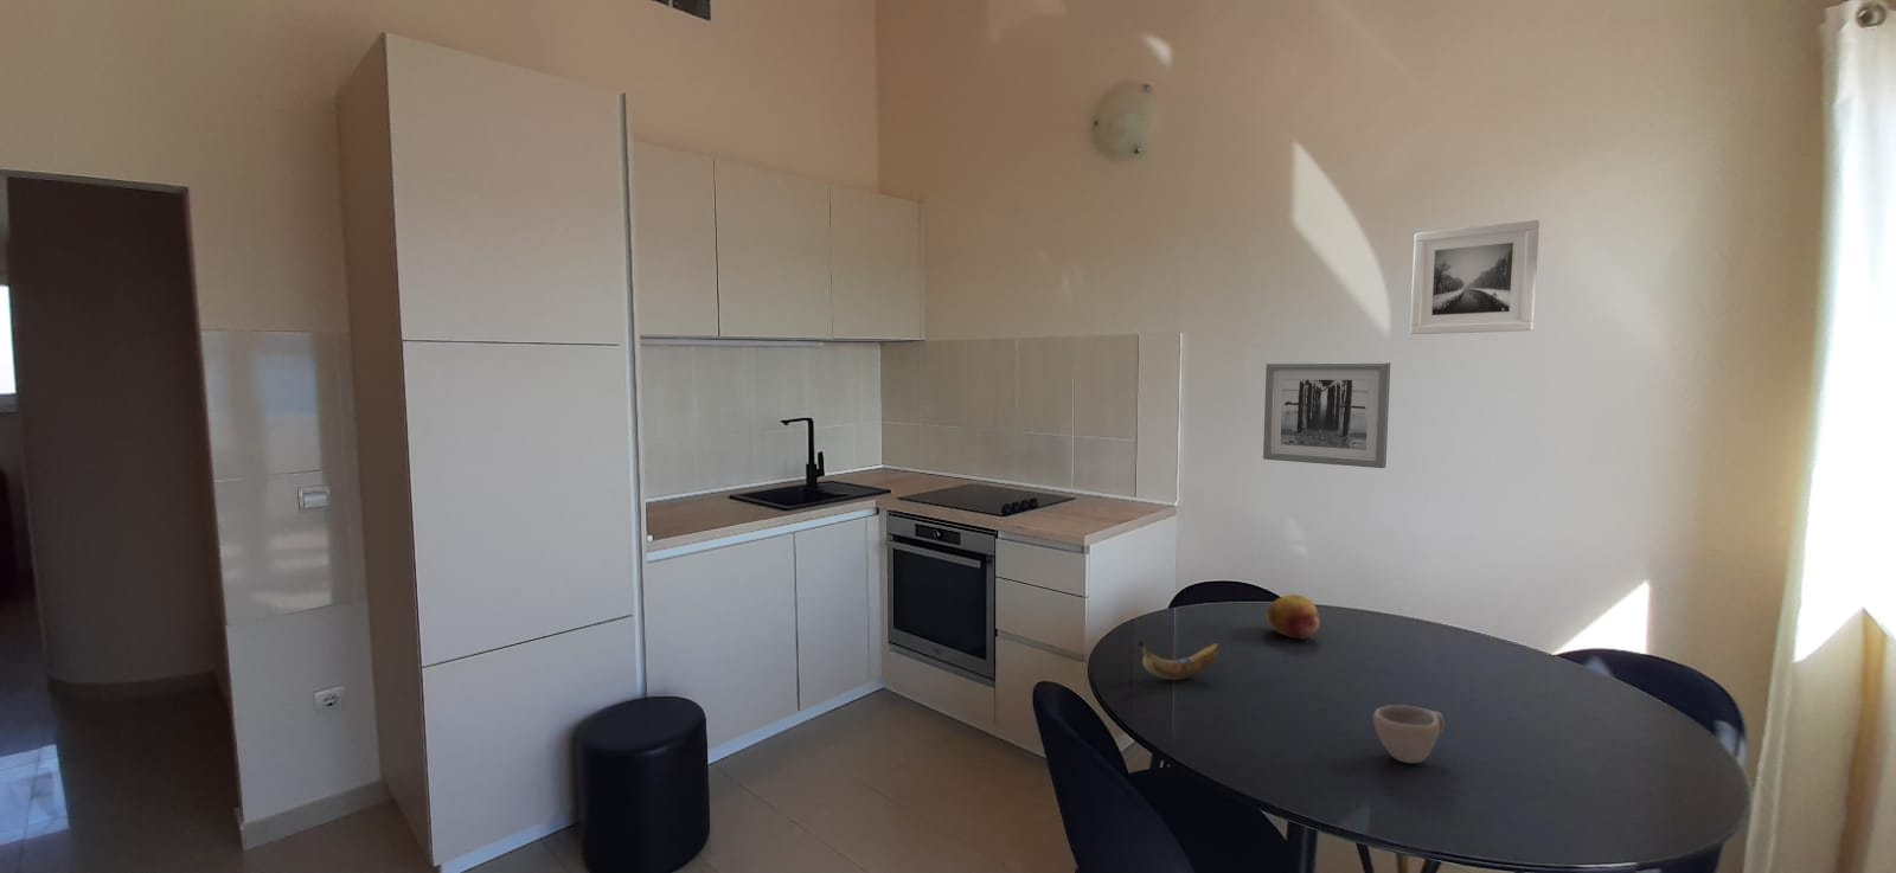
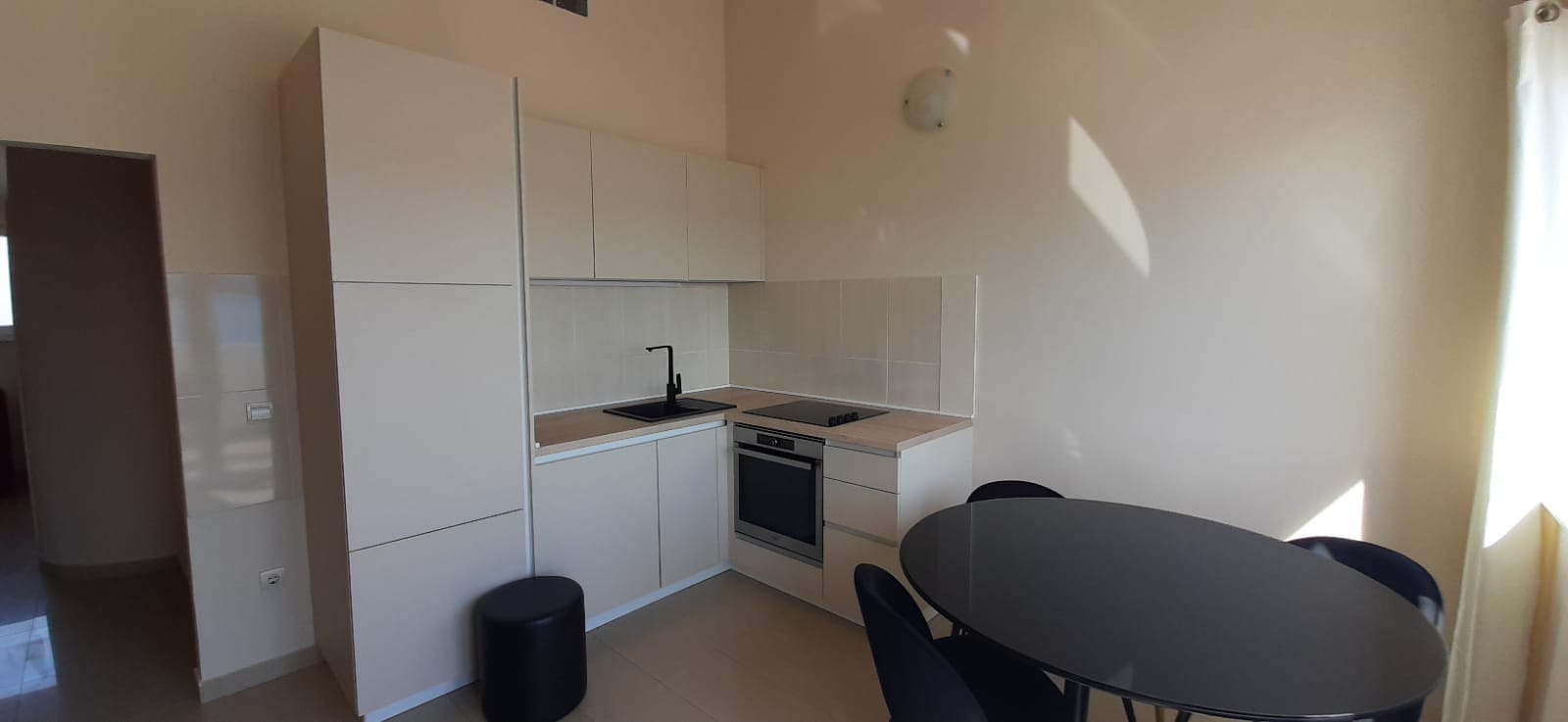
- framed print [1409,219,1540,335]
- wall art [1262,362,1392,469]
- cup [1372,704,1446,764]
- banana [1137,640,1221,681]
- fruit [1266,594,1320,640]
